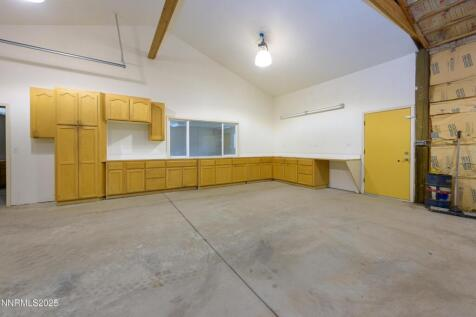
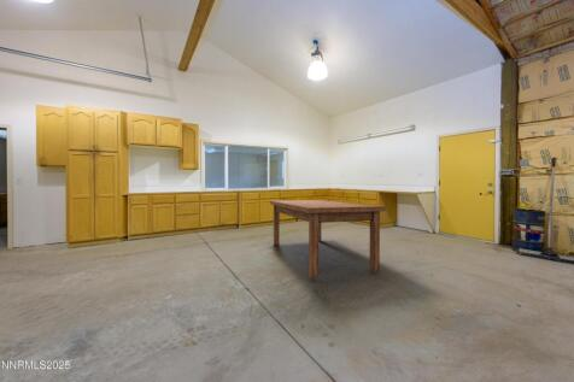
+ dining table [269,199,387,280]
